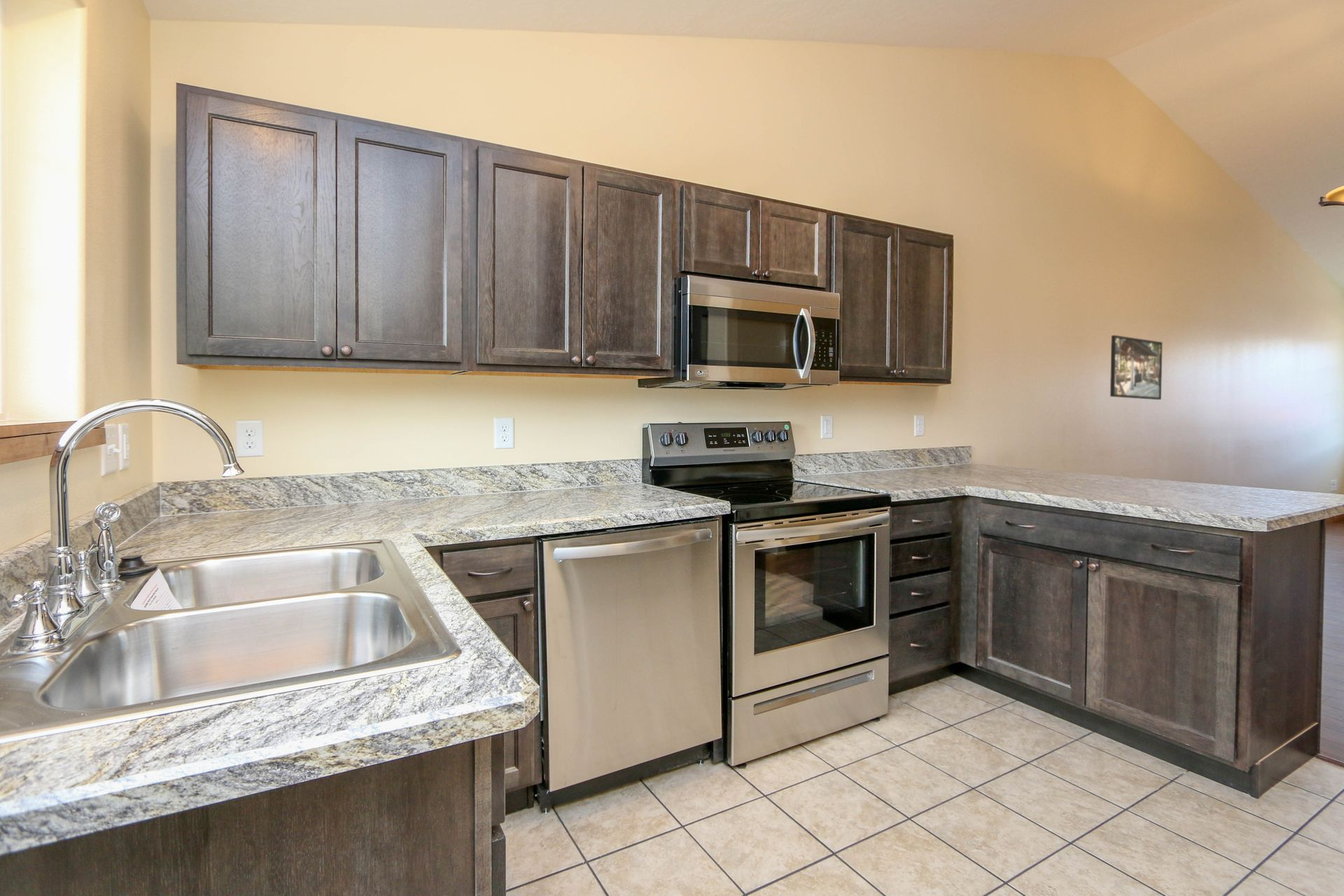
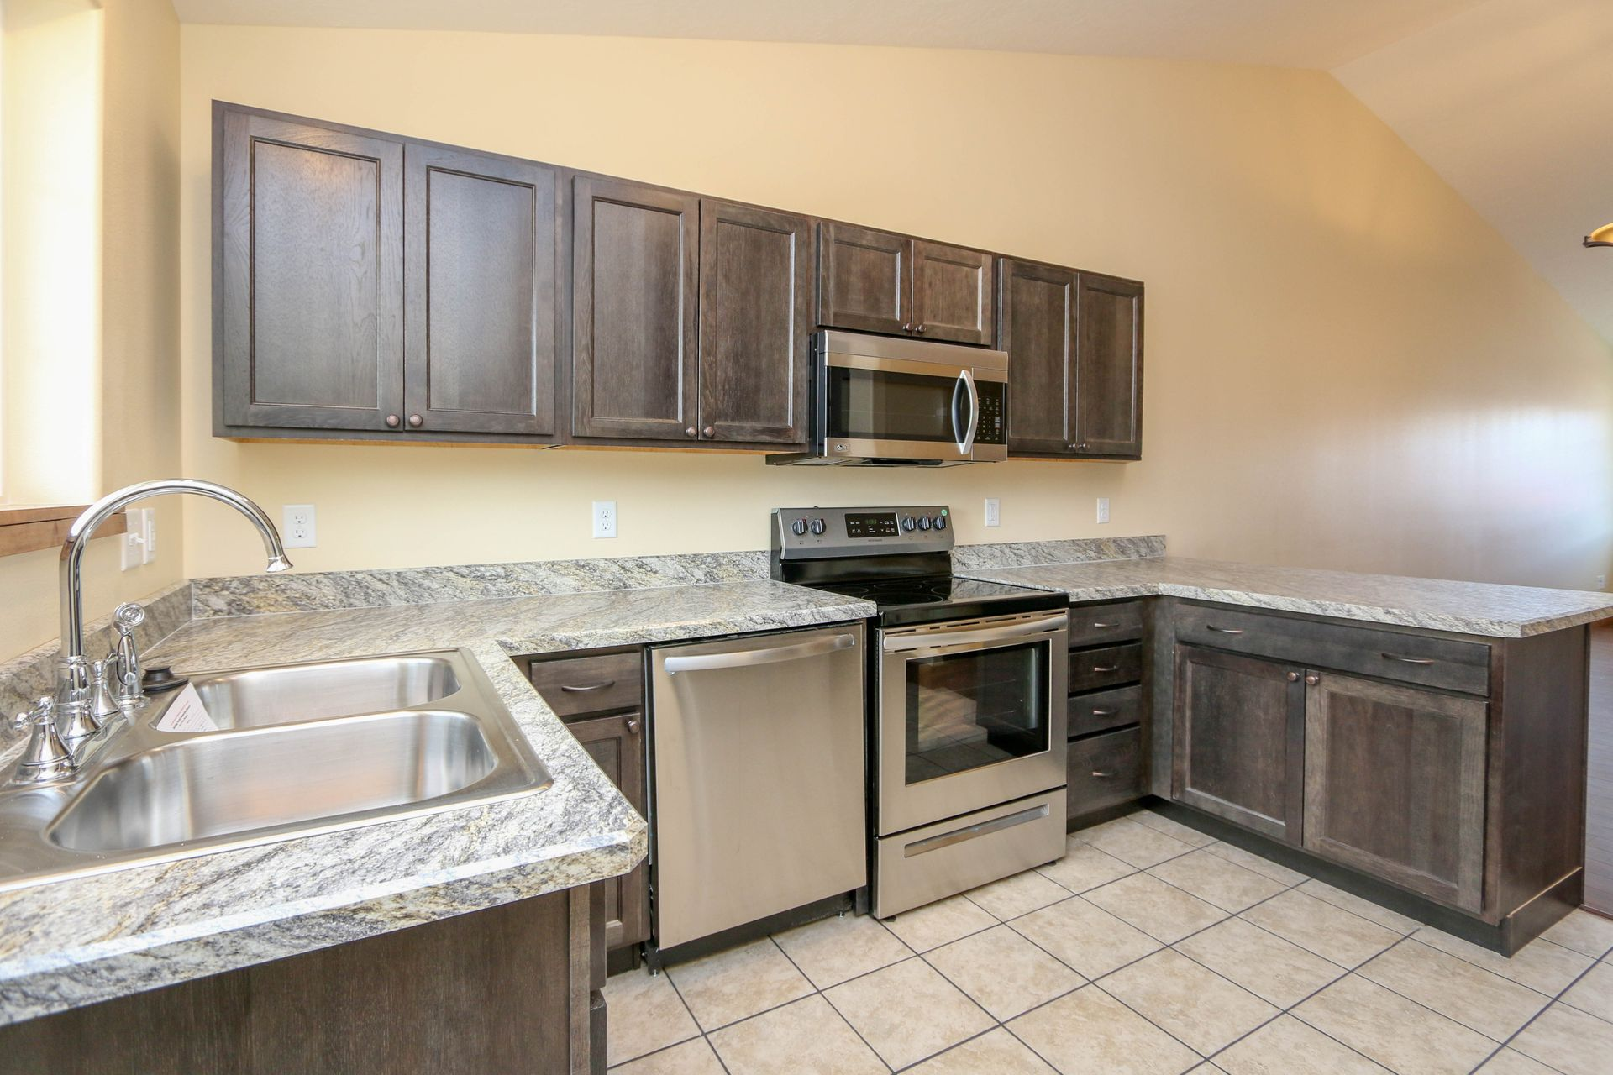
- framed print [1110,335,1163,400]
